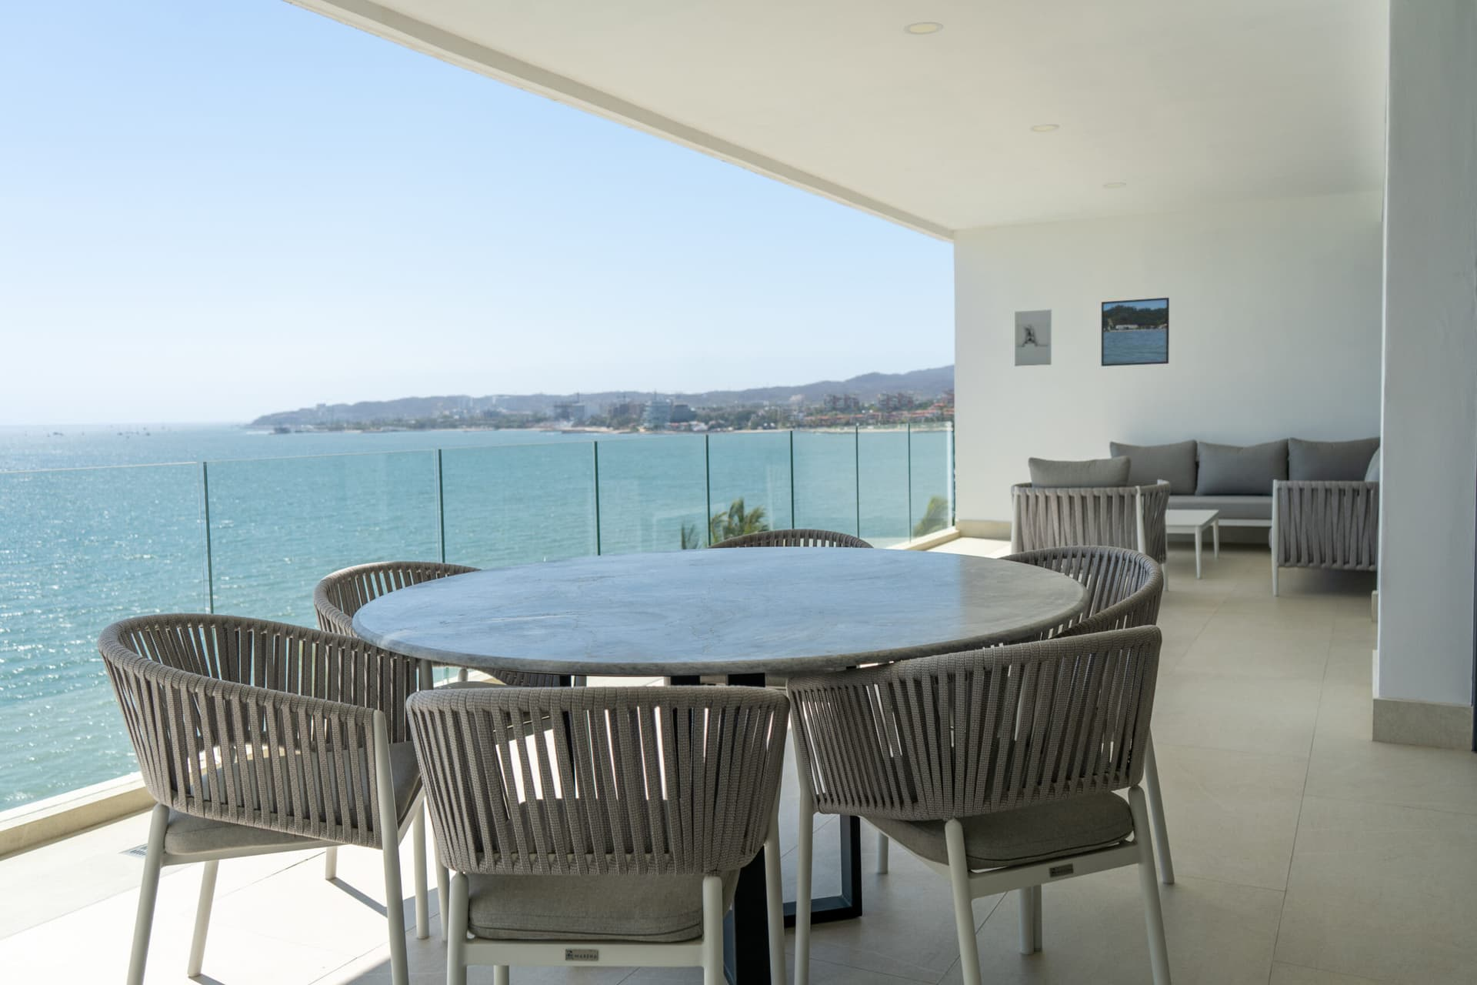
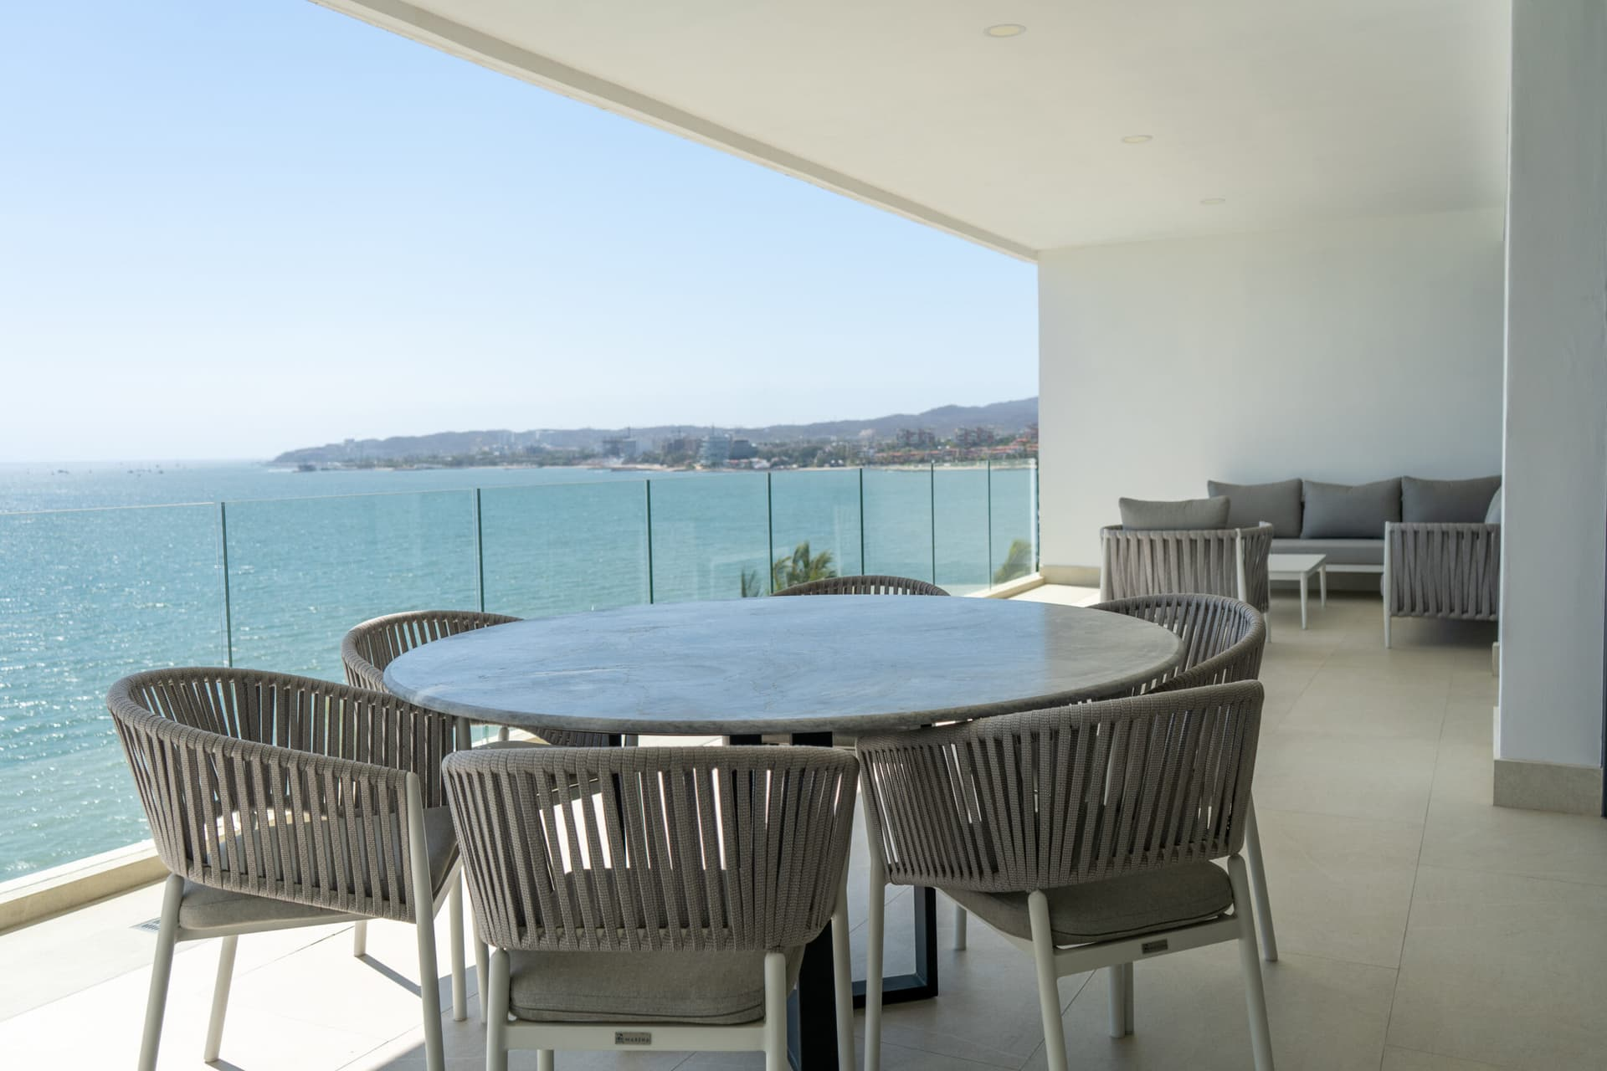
- wall sculpture [1014,309,1053,367]
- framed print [1101,297,1170,367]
